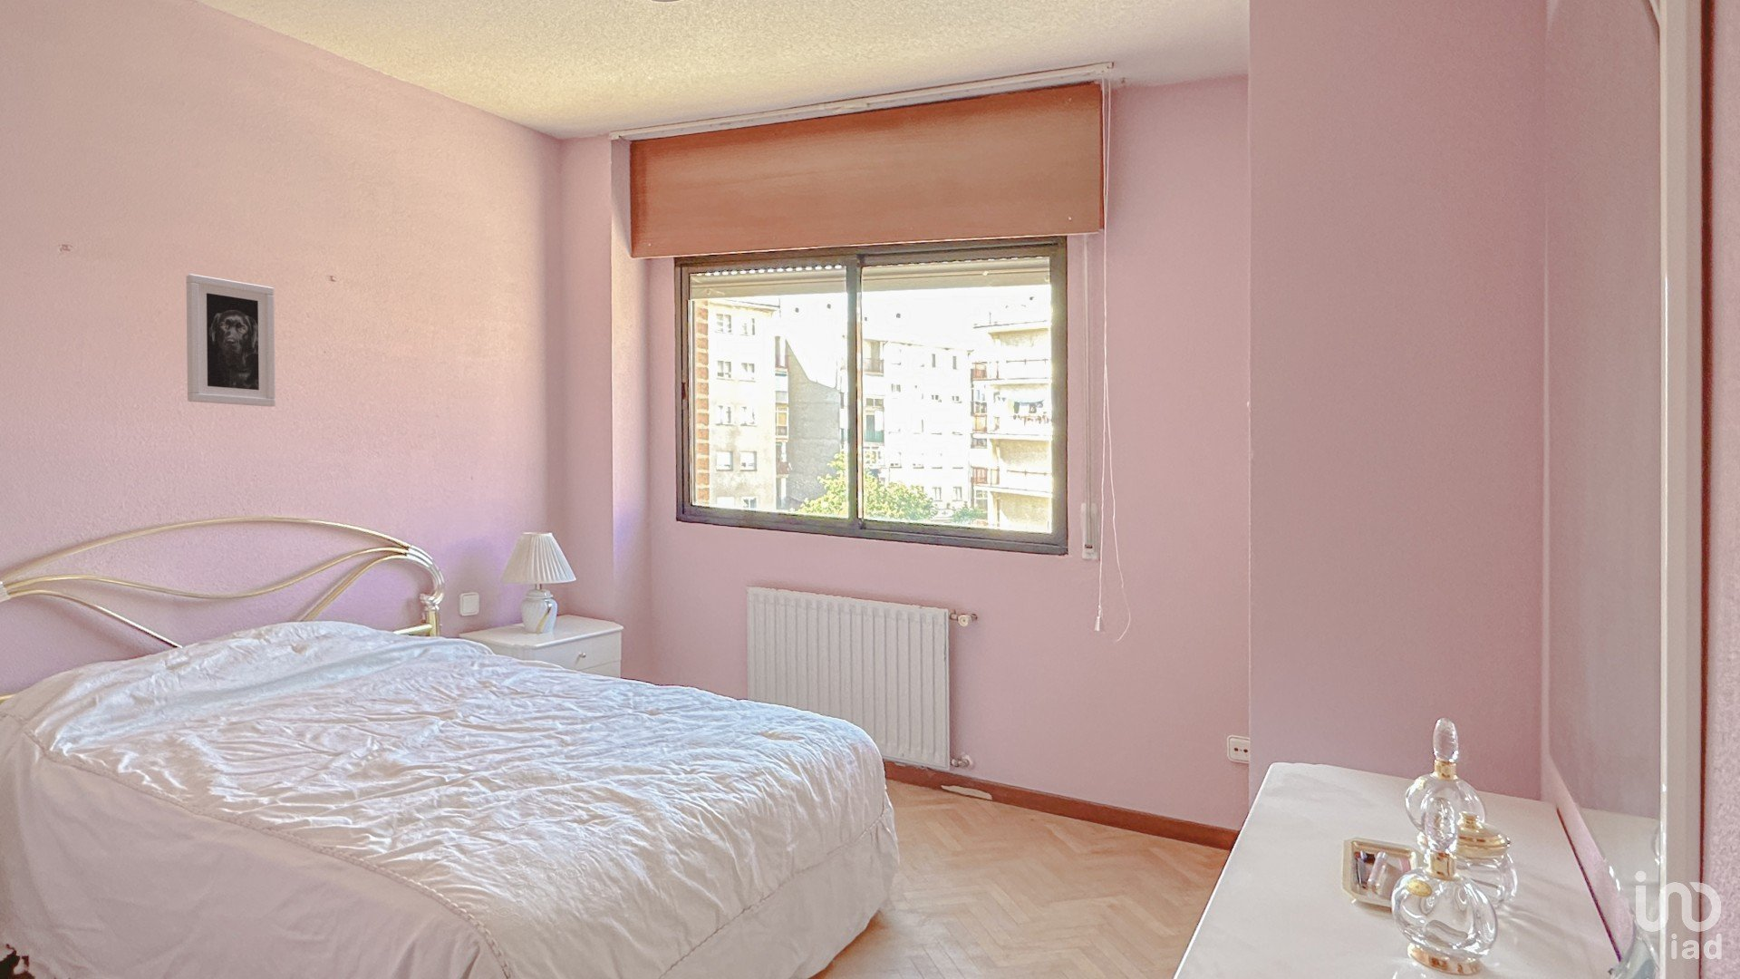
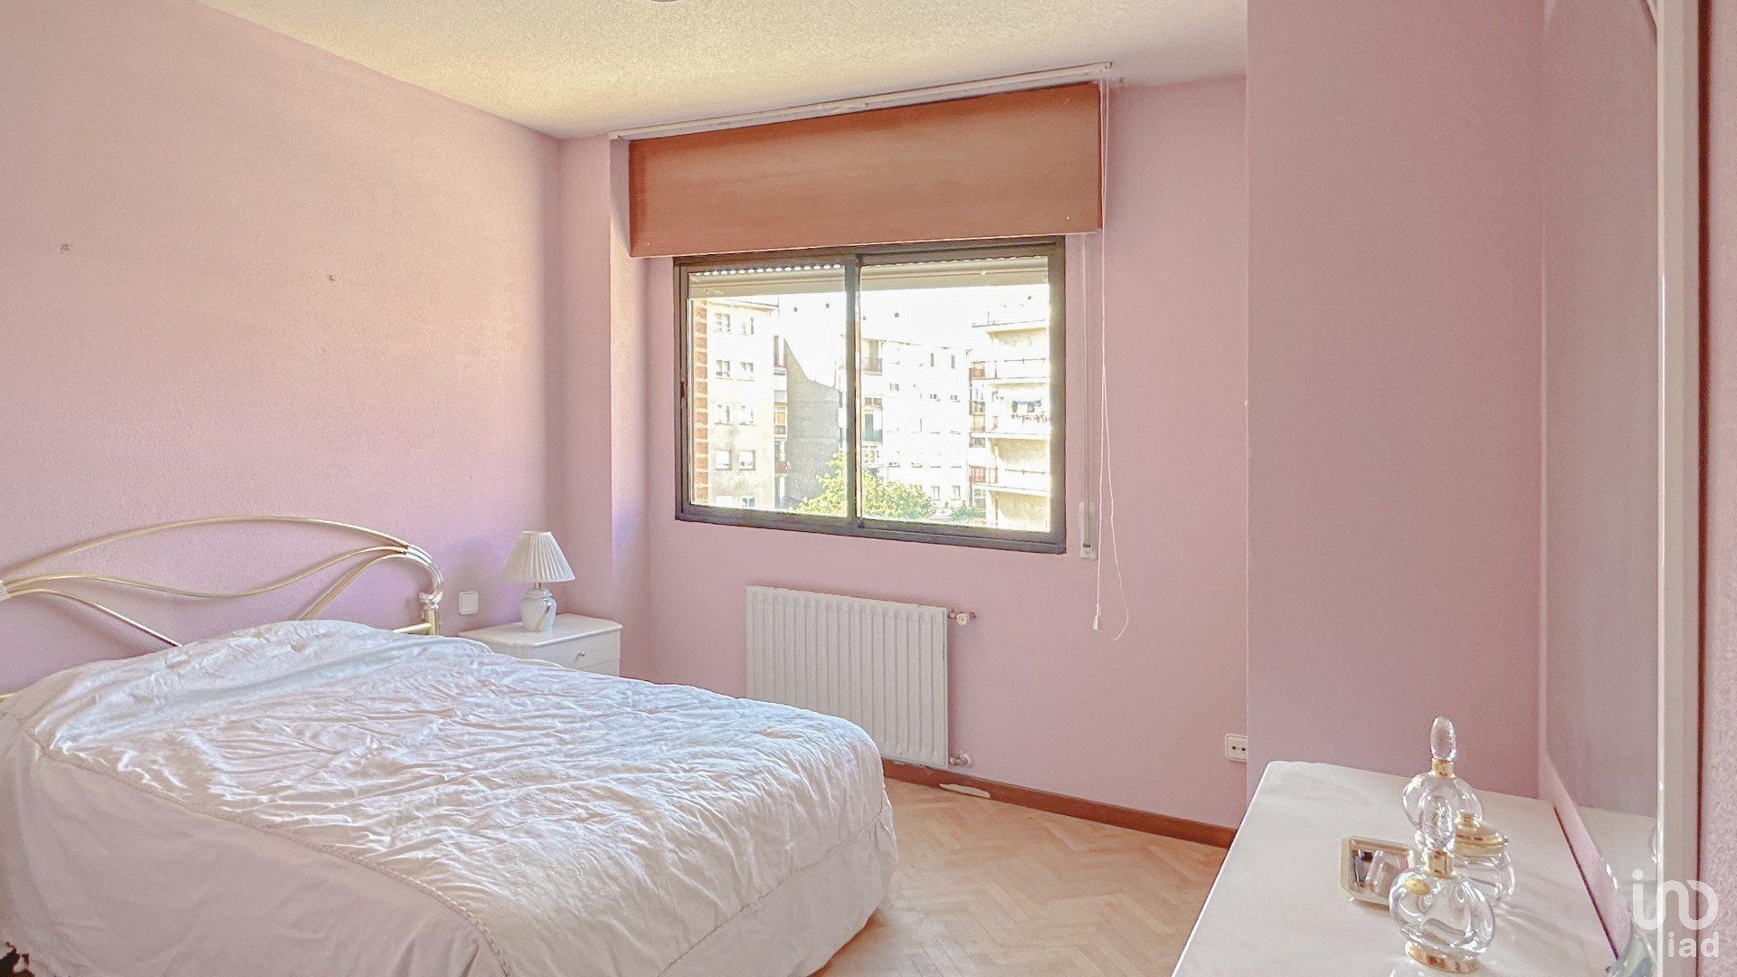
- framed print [185,273,276,408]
